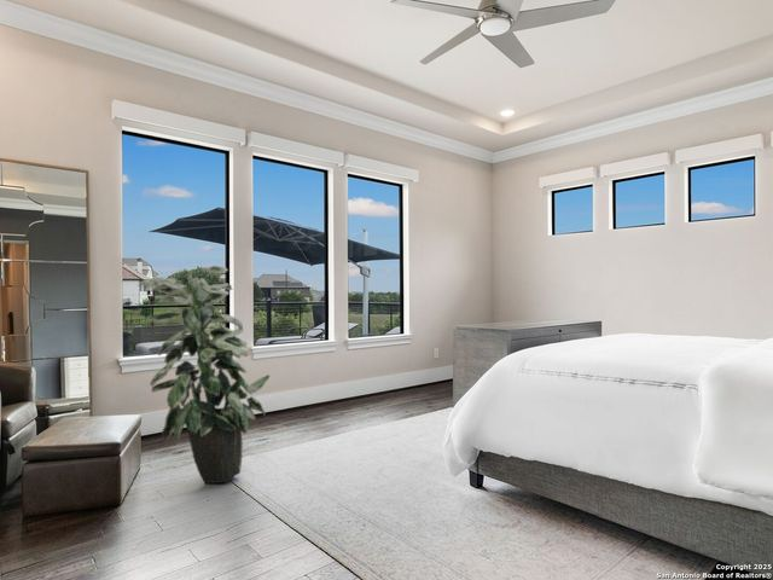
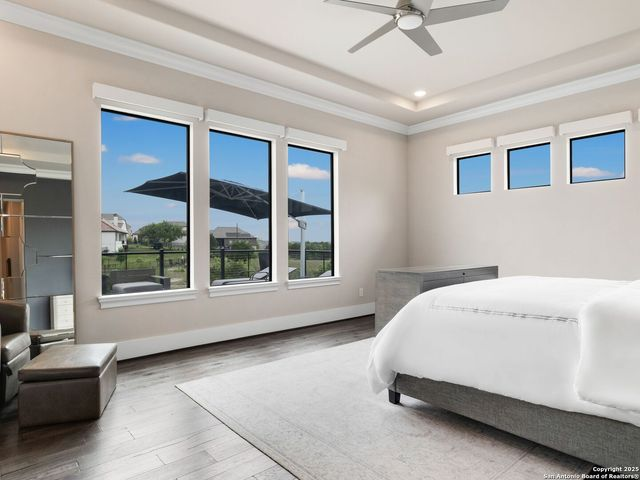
- indoor plant [138,265,271,485]
